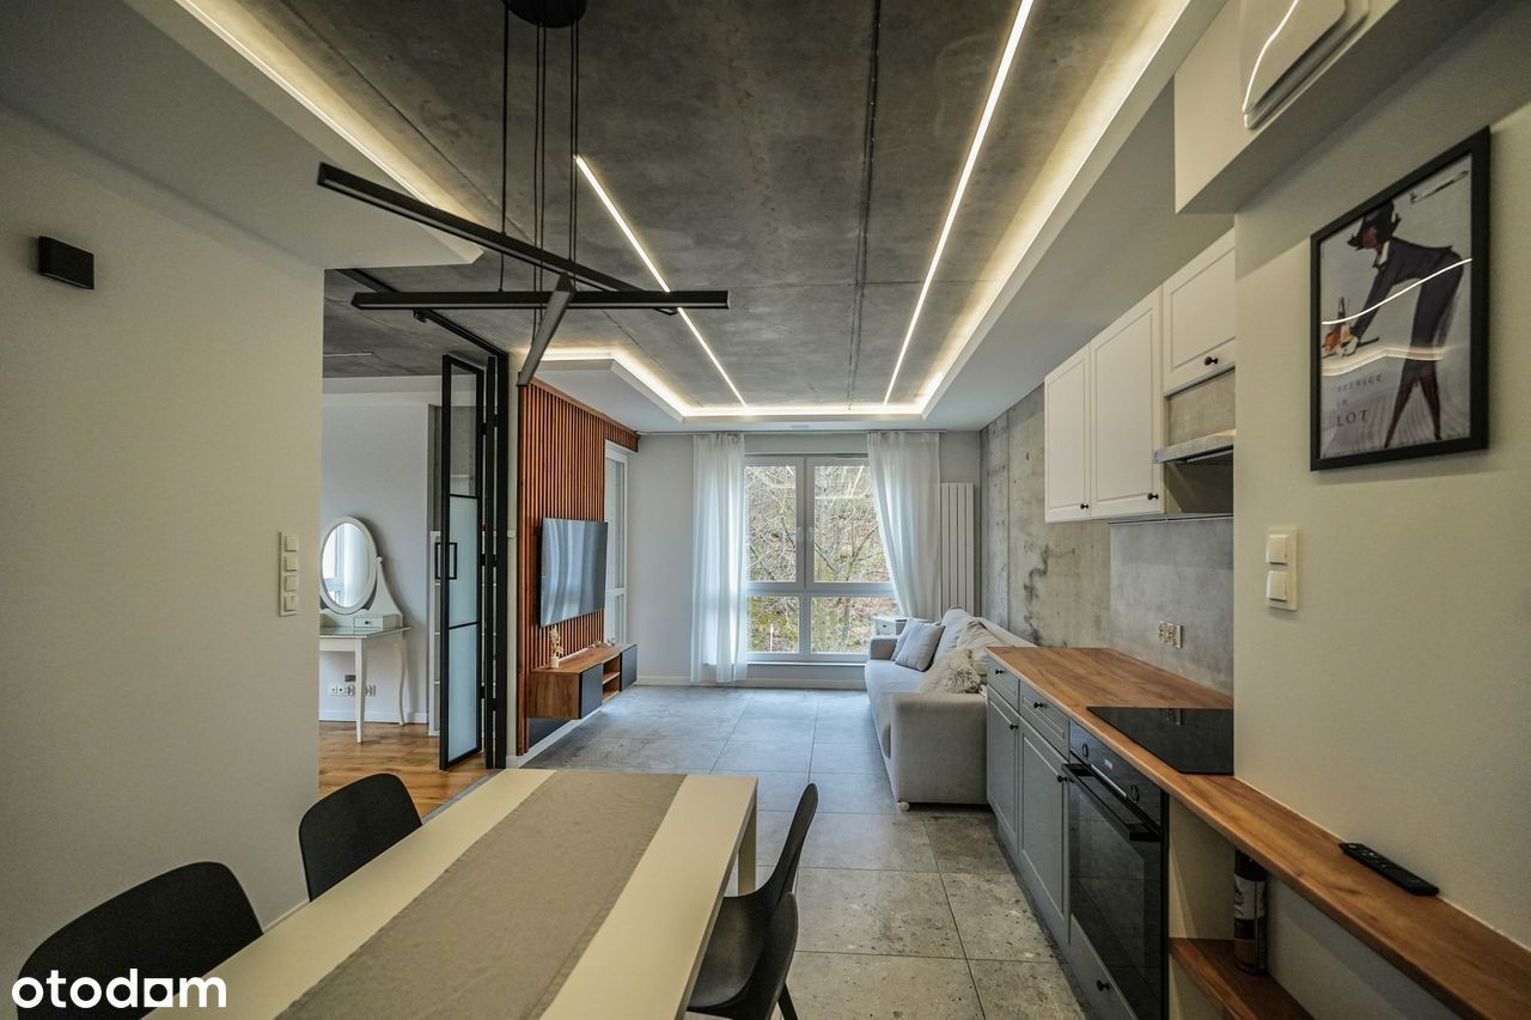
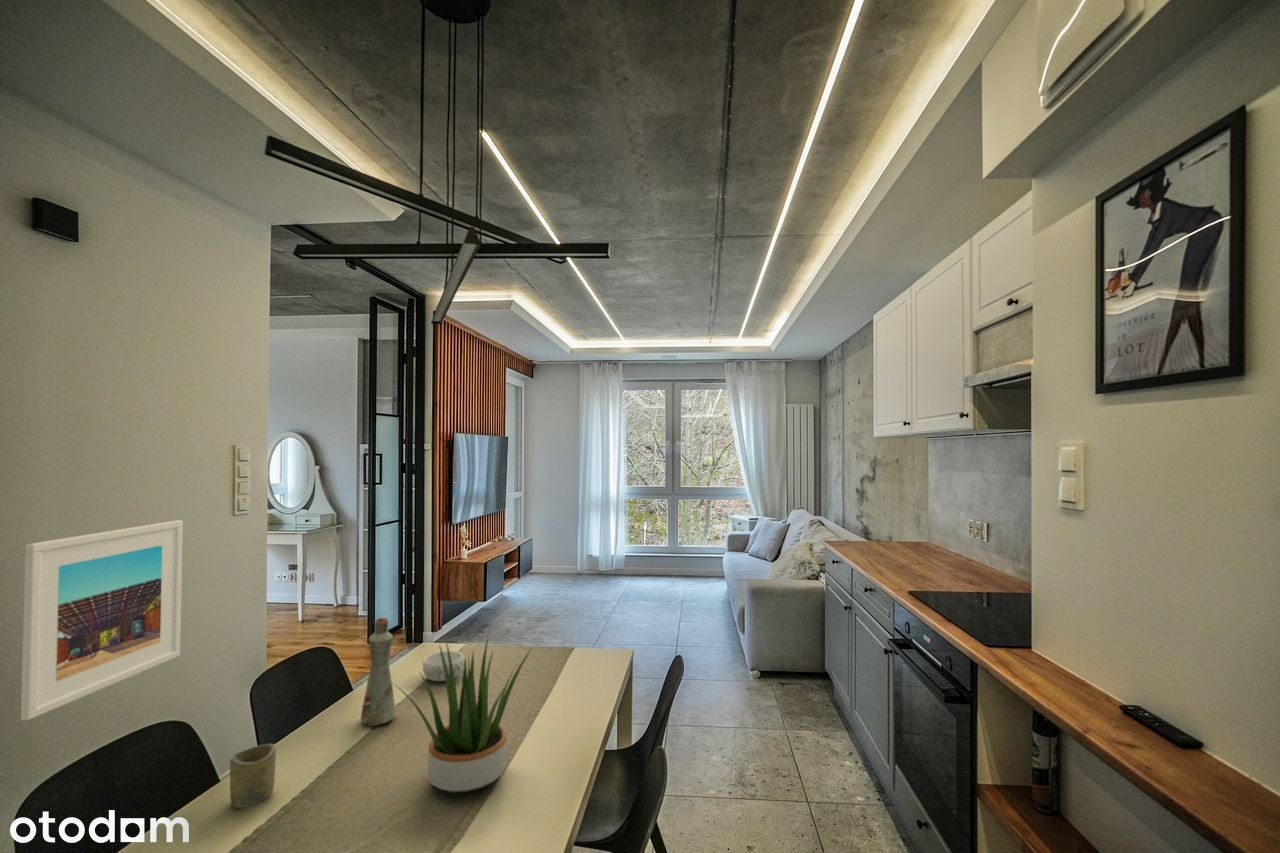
+ decorative bowl [422,650,465,682]
+ potted plant [396,636,533,794]
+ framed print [20,519,184,721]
+ cup [229,743,277,809]
+ bottle [360,617,397,727]
